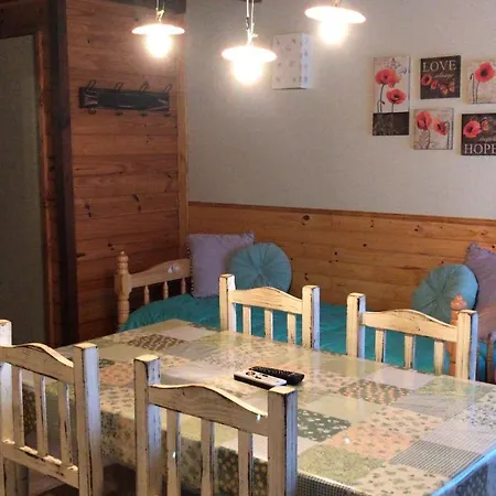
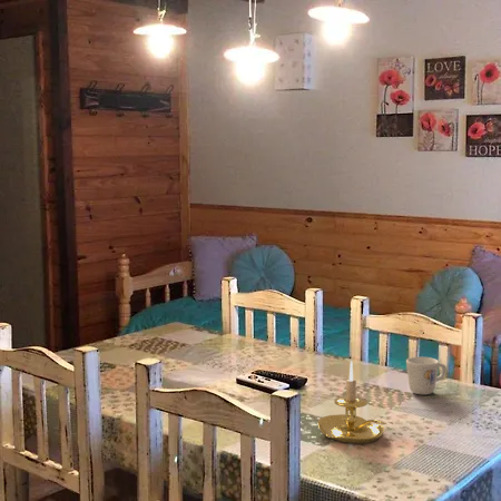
+ candle holder [317,361,387,444]
+ mug [405,356,448,395]
